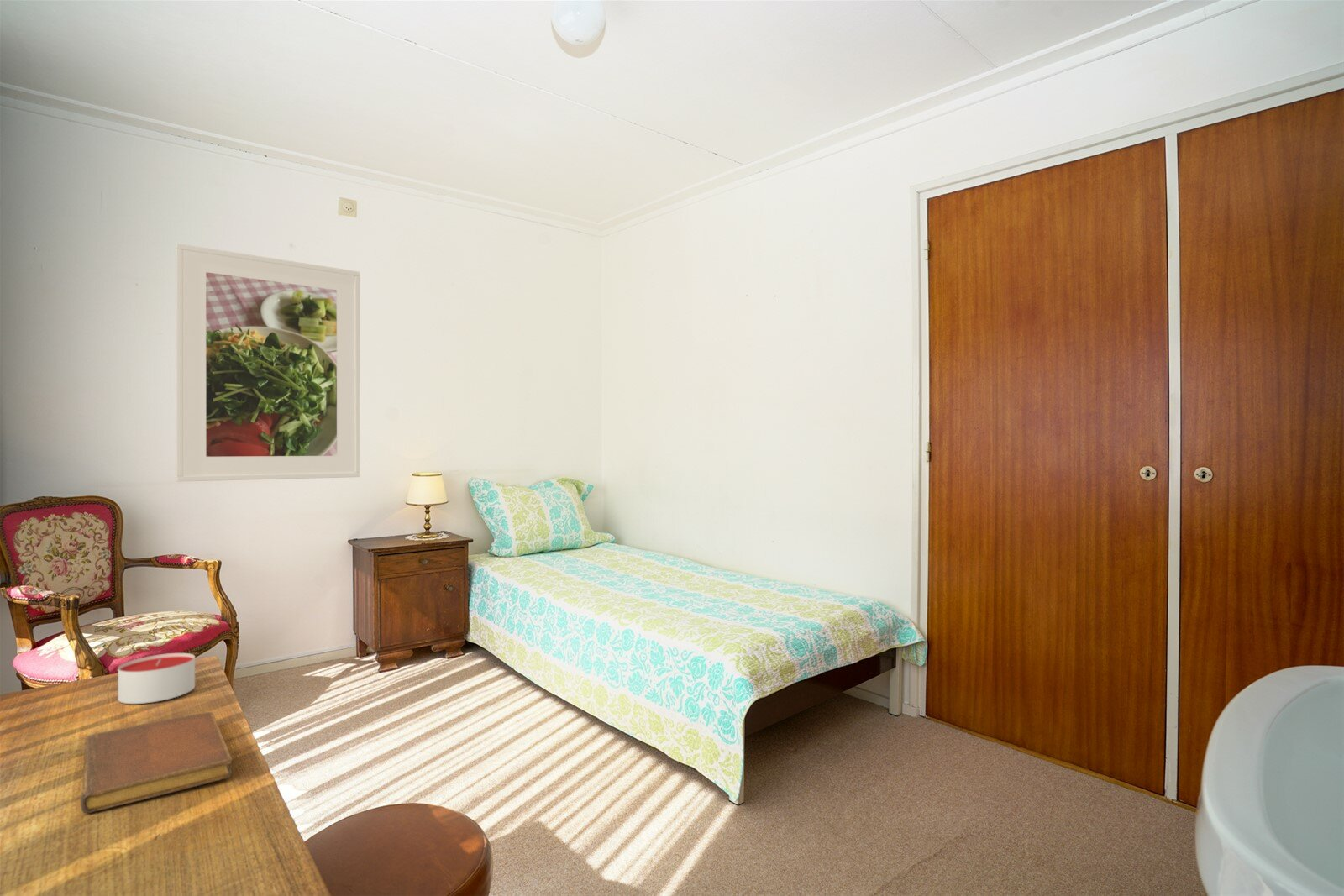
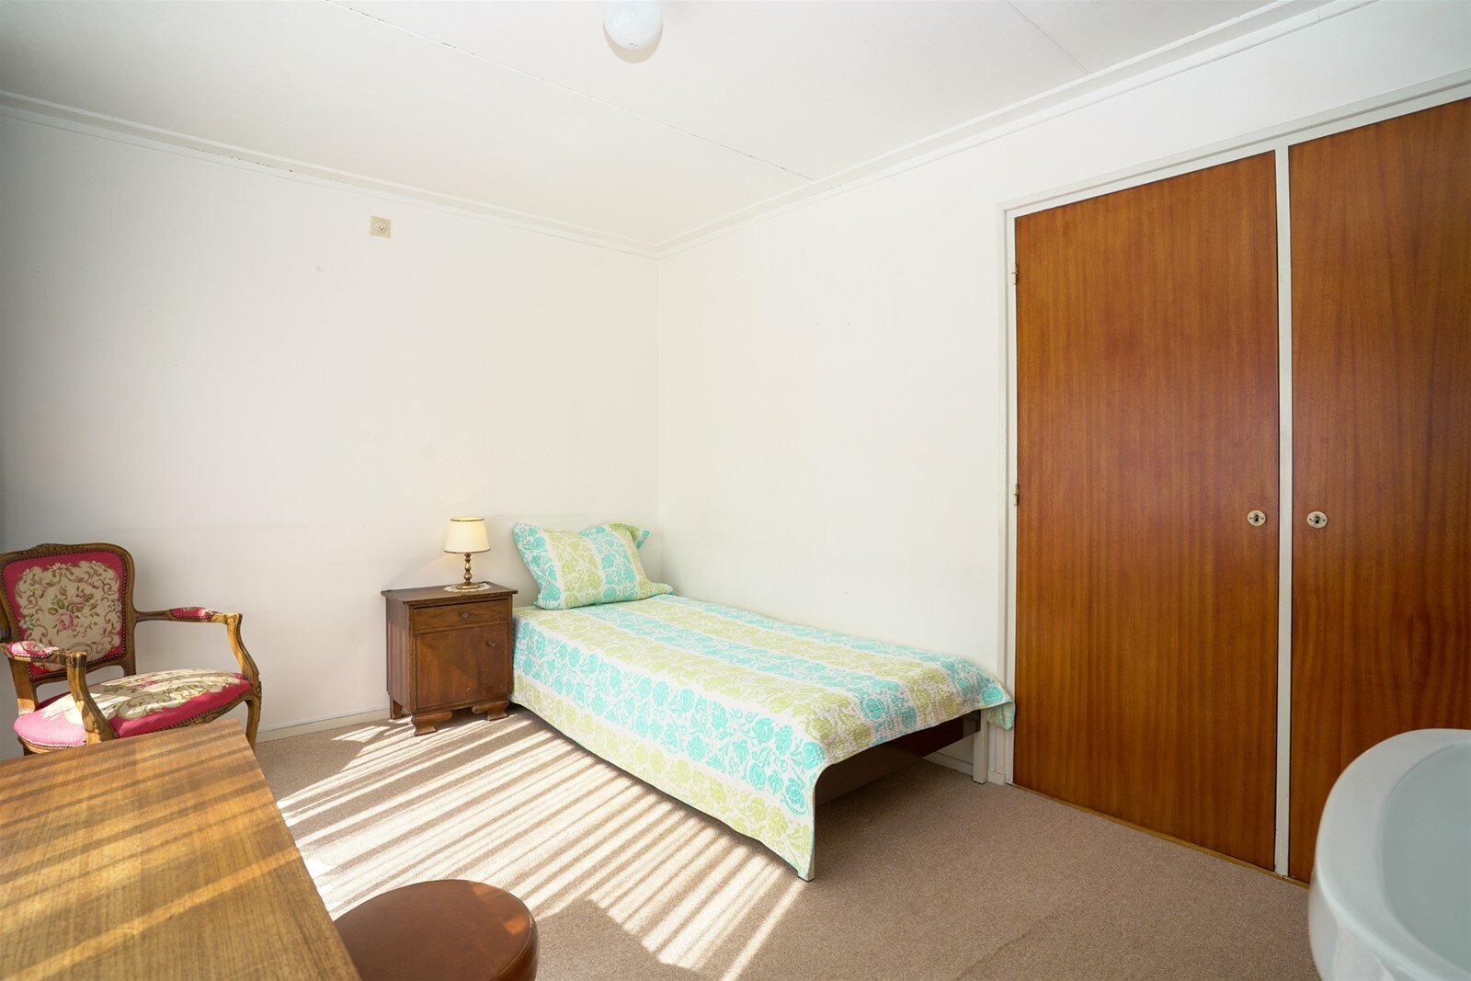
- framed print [175,243,361,483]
- candle [117,652,196,705]
- notebook [80,711,234,814]
